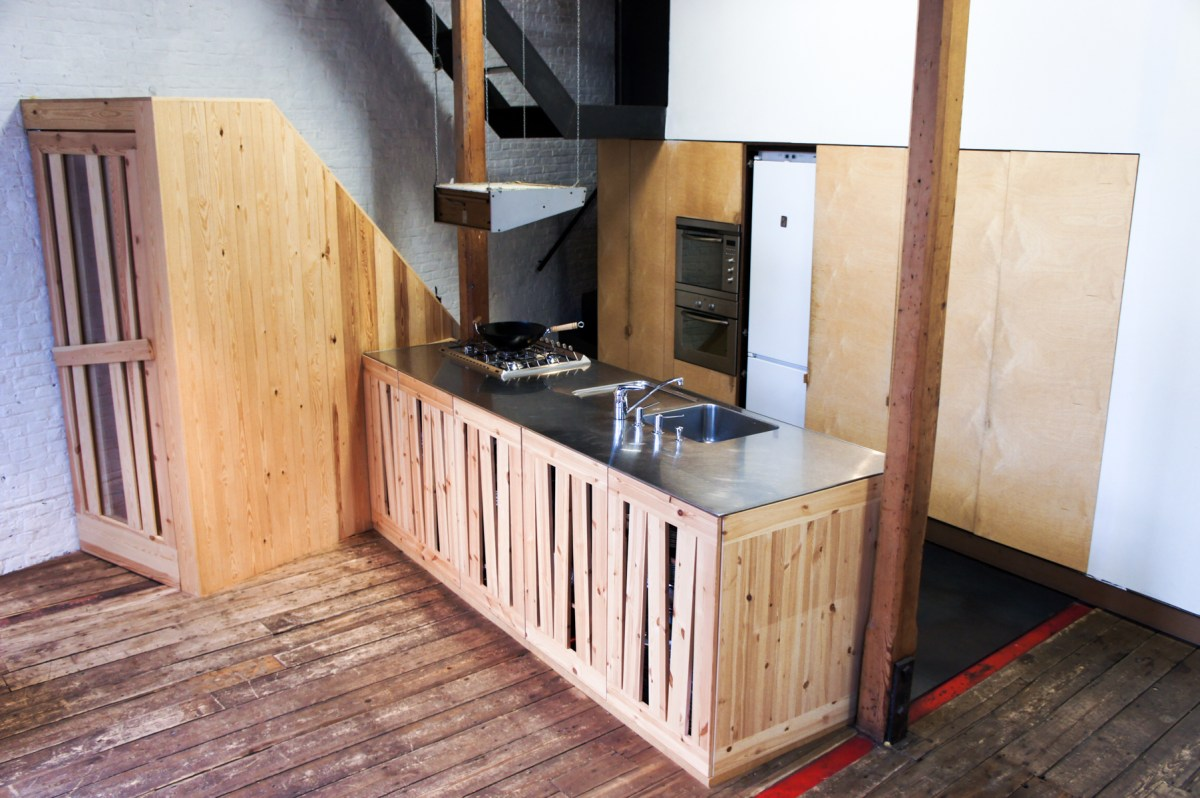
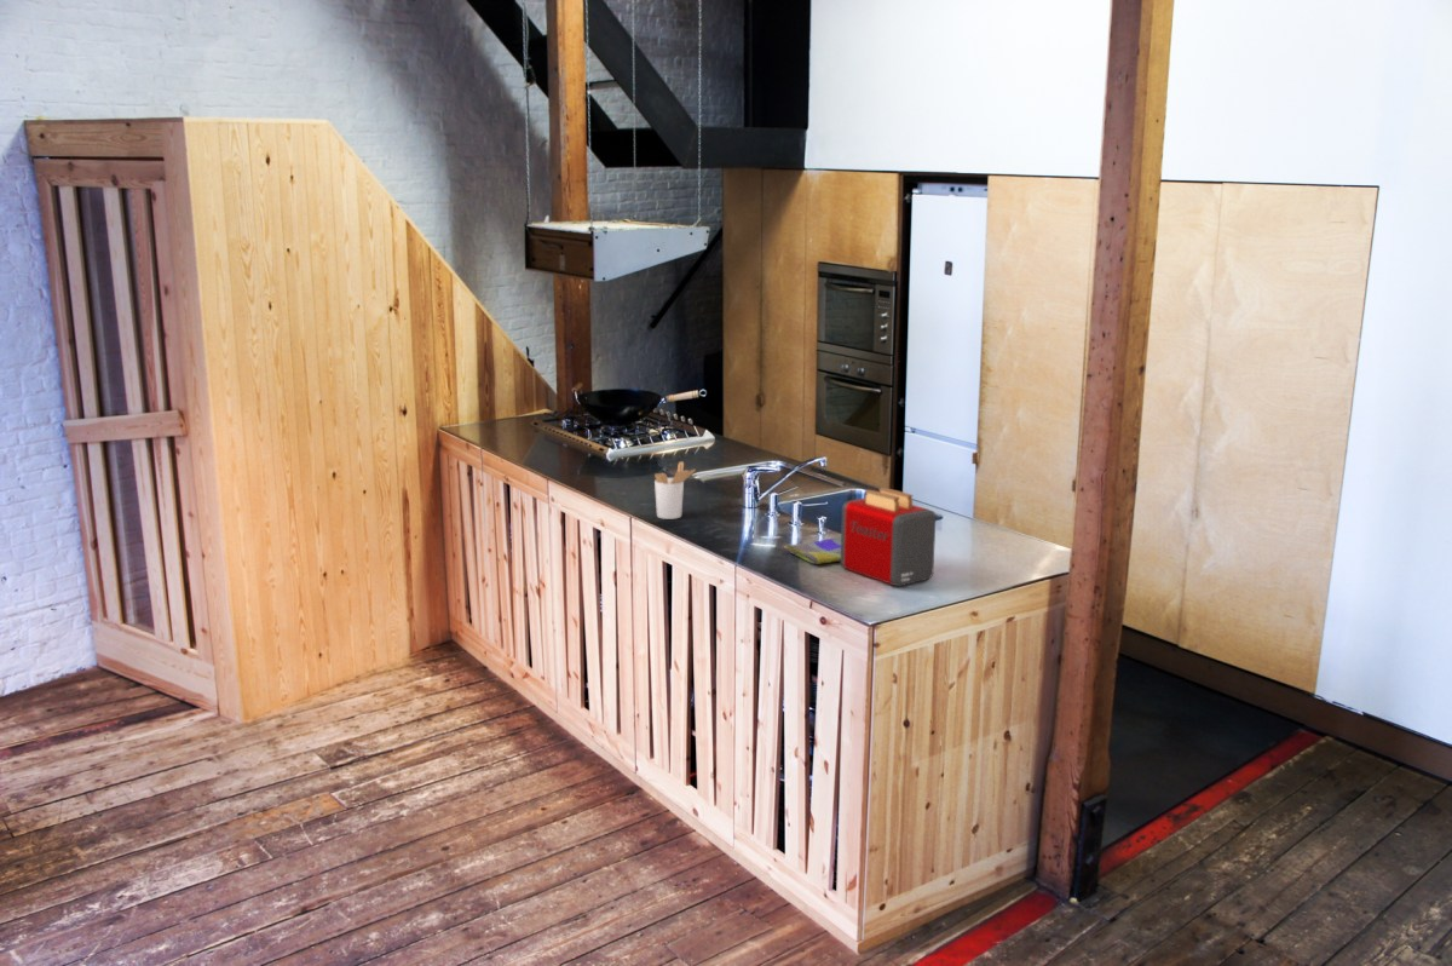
+ toaster [840,487,937,587]
+ dish towel [783,535,841,565]
+ utensil holder [653,460,697,521]
